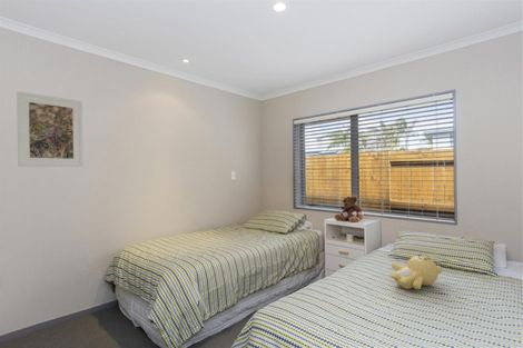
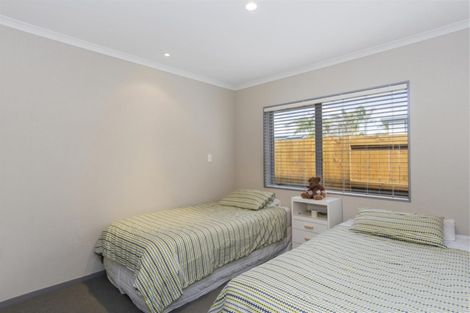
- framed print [16,90,85,168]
- teddy bear [388,253,443,290]
